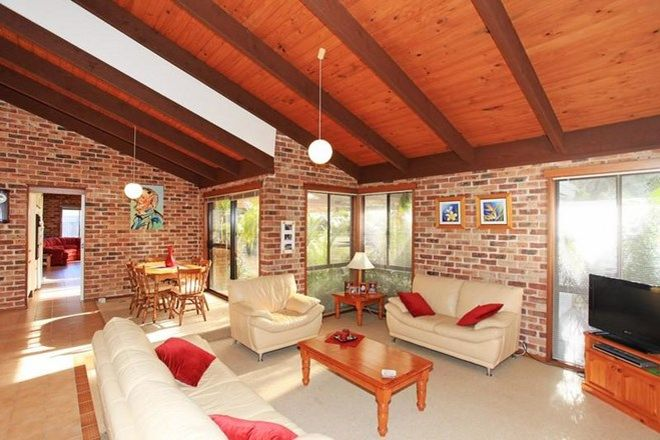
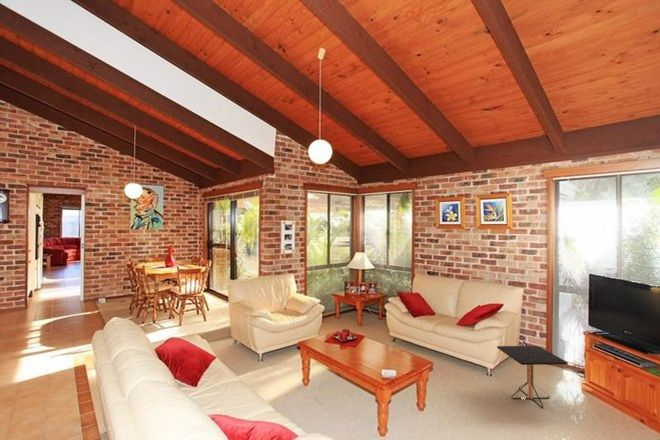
+ side table [496,345,569,409]
